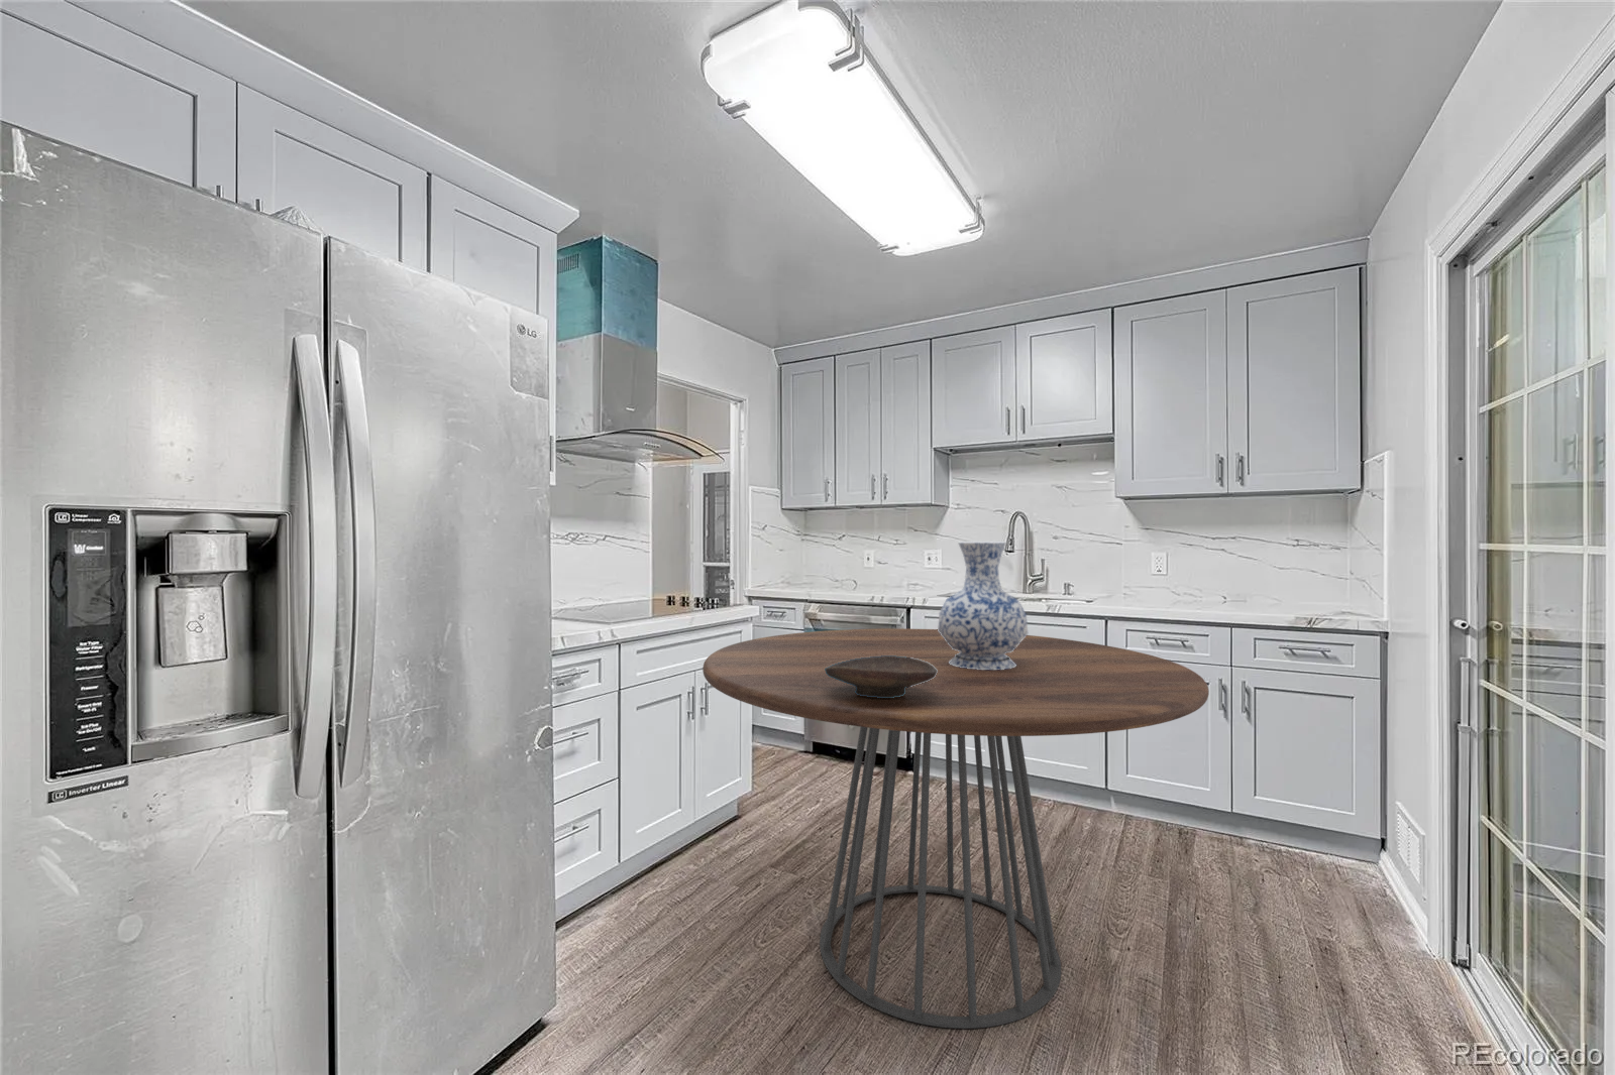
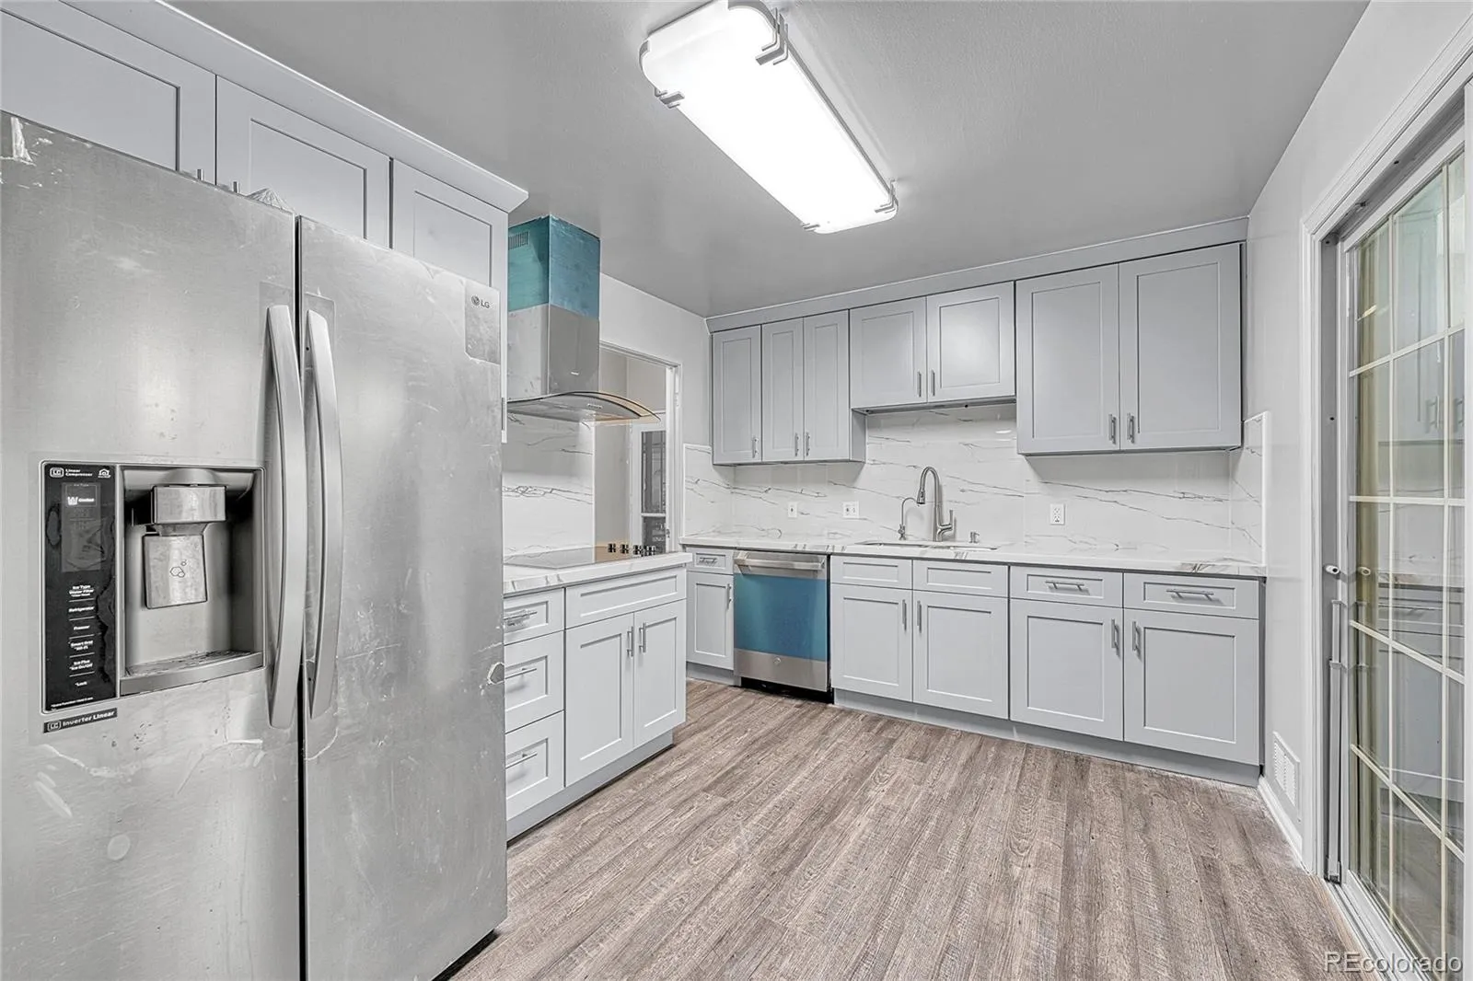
- dining table [701,627,1210,1029]
- vase [937,541,1029,669]
- decorative bowl [825,655,938,698]
